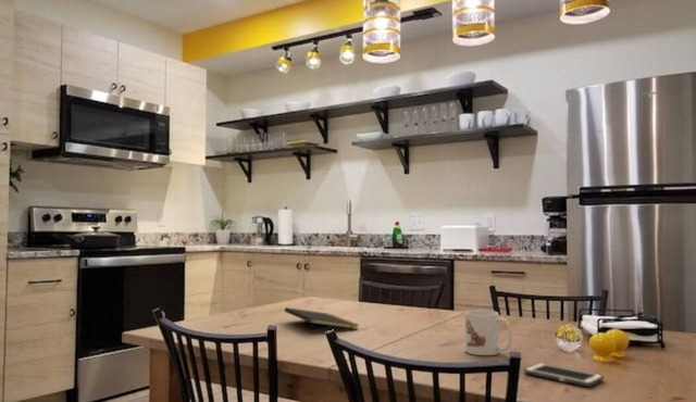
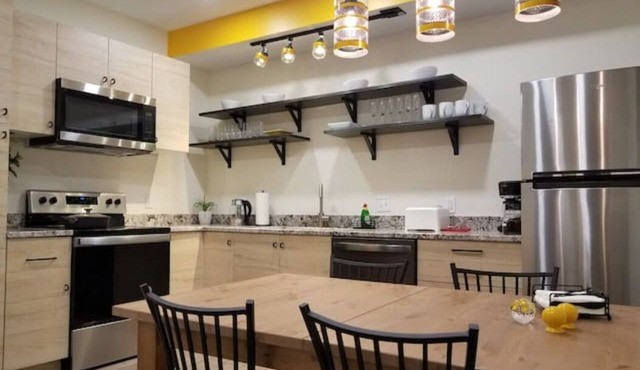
- mug [464,309,513,356]
- notepad [284,306,359,336]
- cell phone [523,362,605,388]
